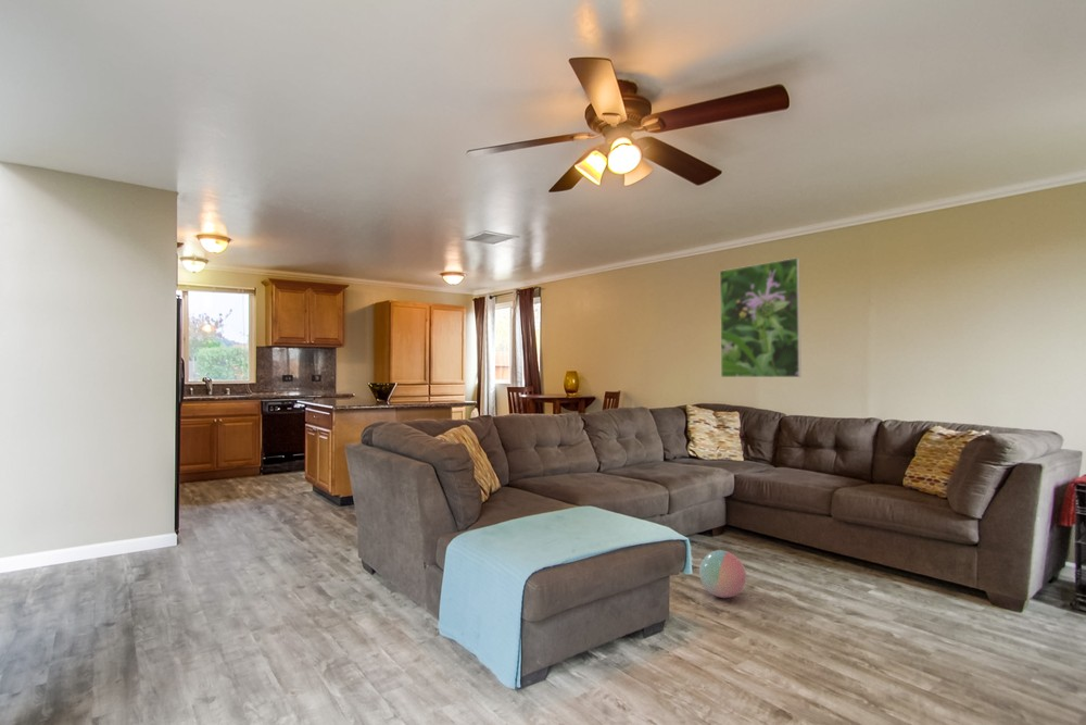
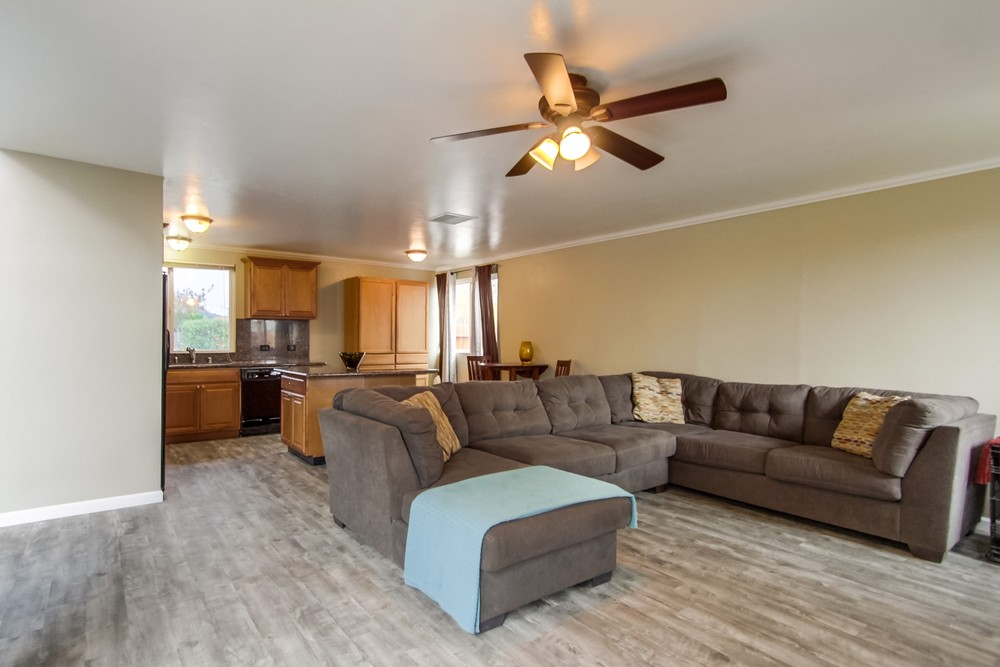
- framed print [719,257,803,378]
- ball [698,549,747,599]
